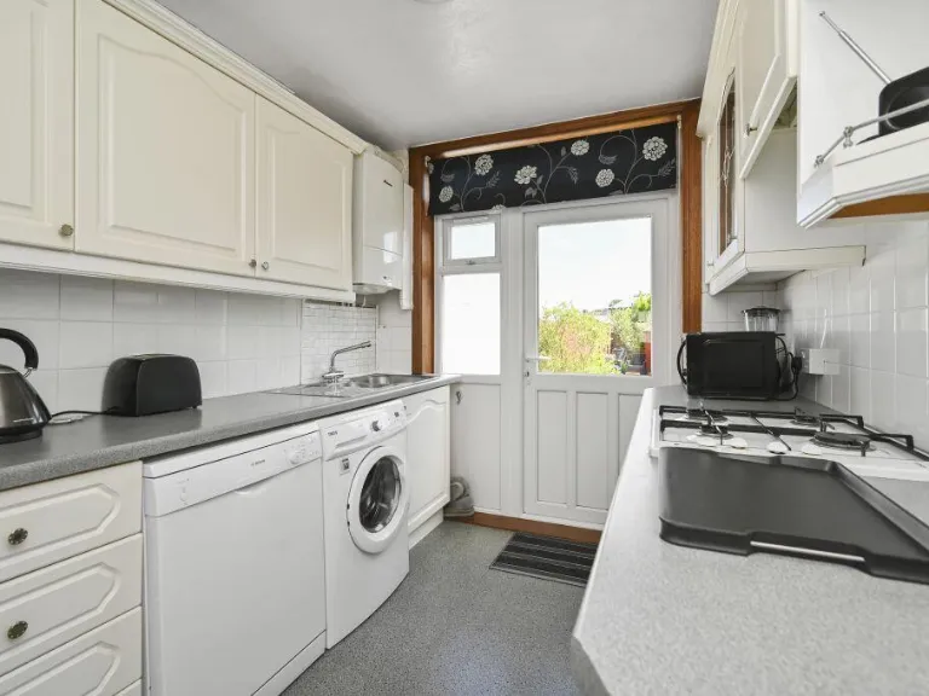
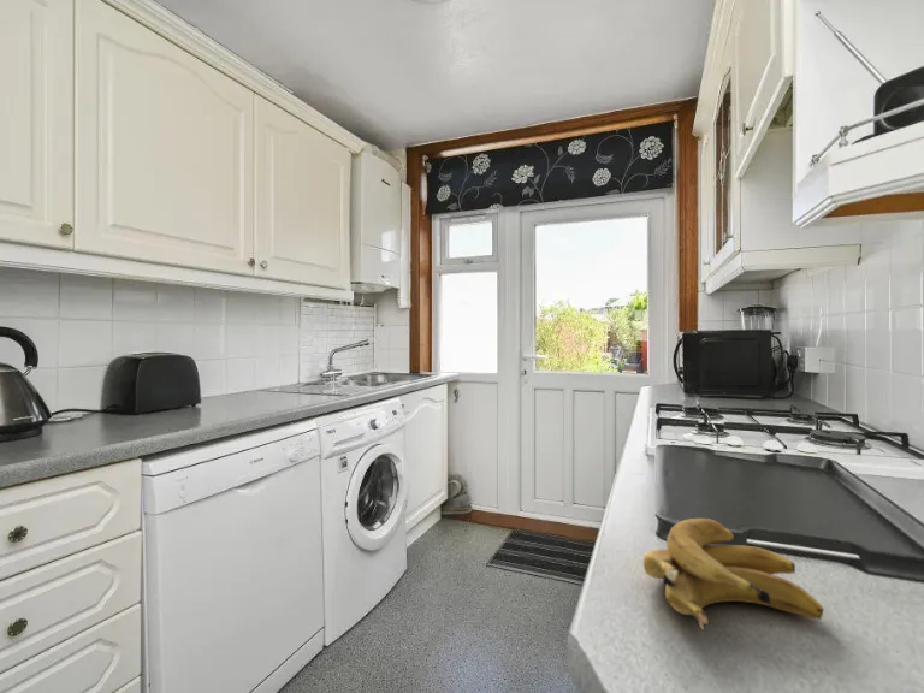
+ banana [642,517,824,630]
